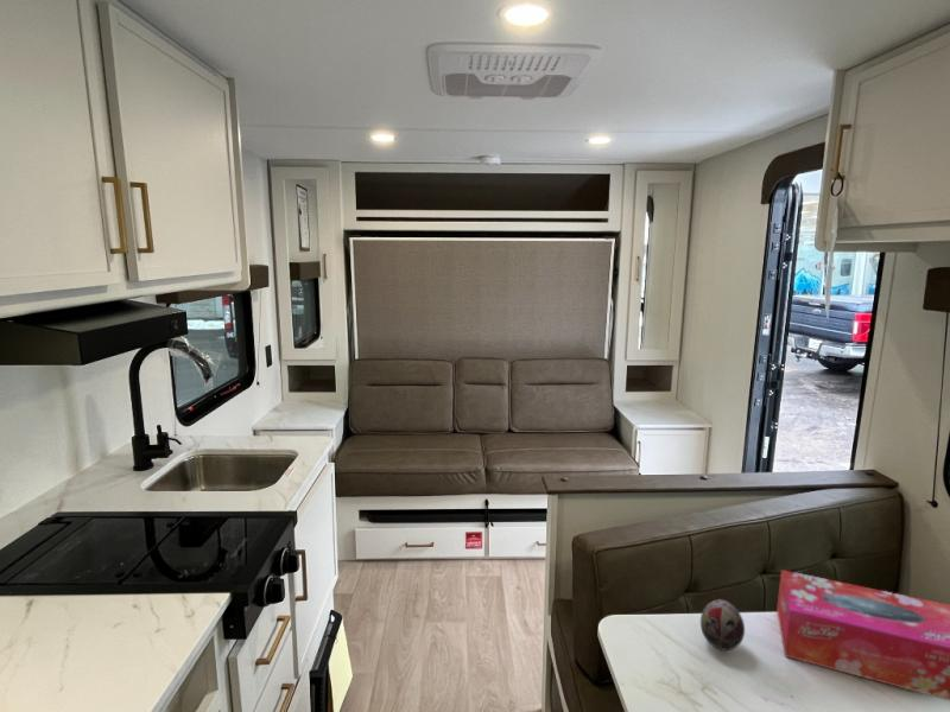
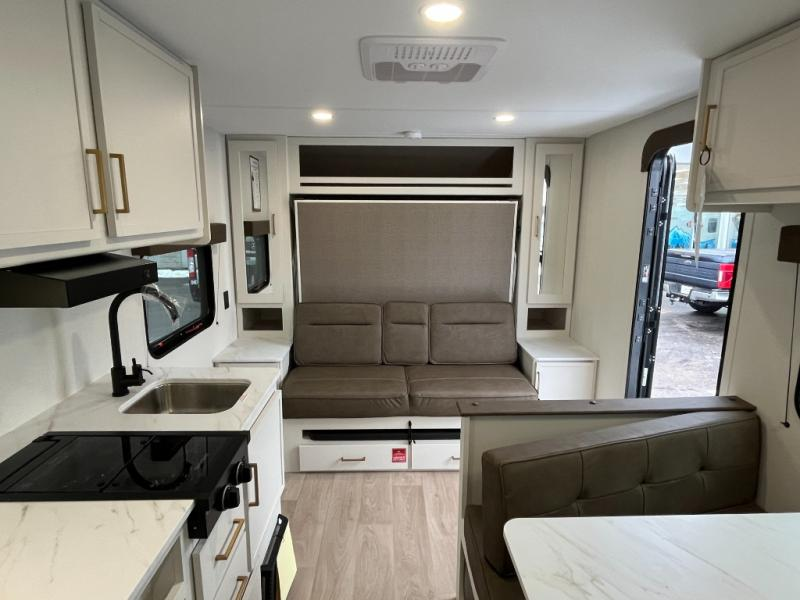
- decorative egg [699,598,746,651]
- tissue box [775,568,950,701]
